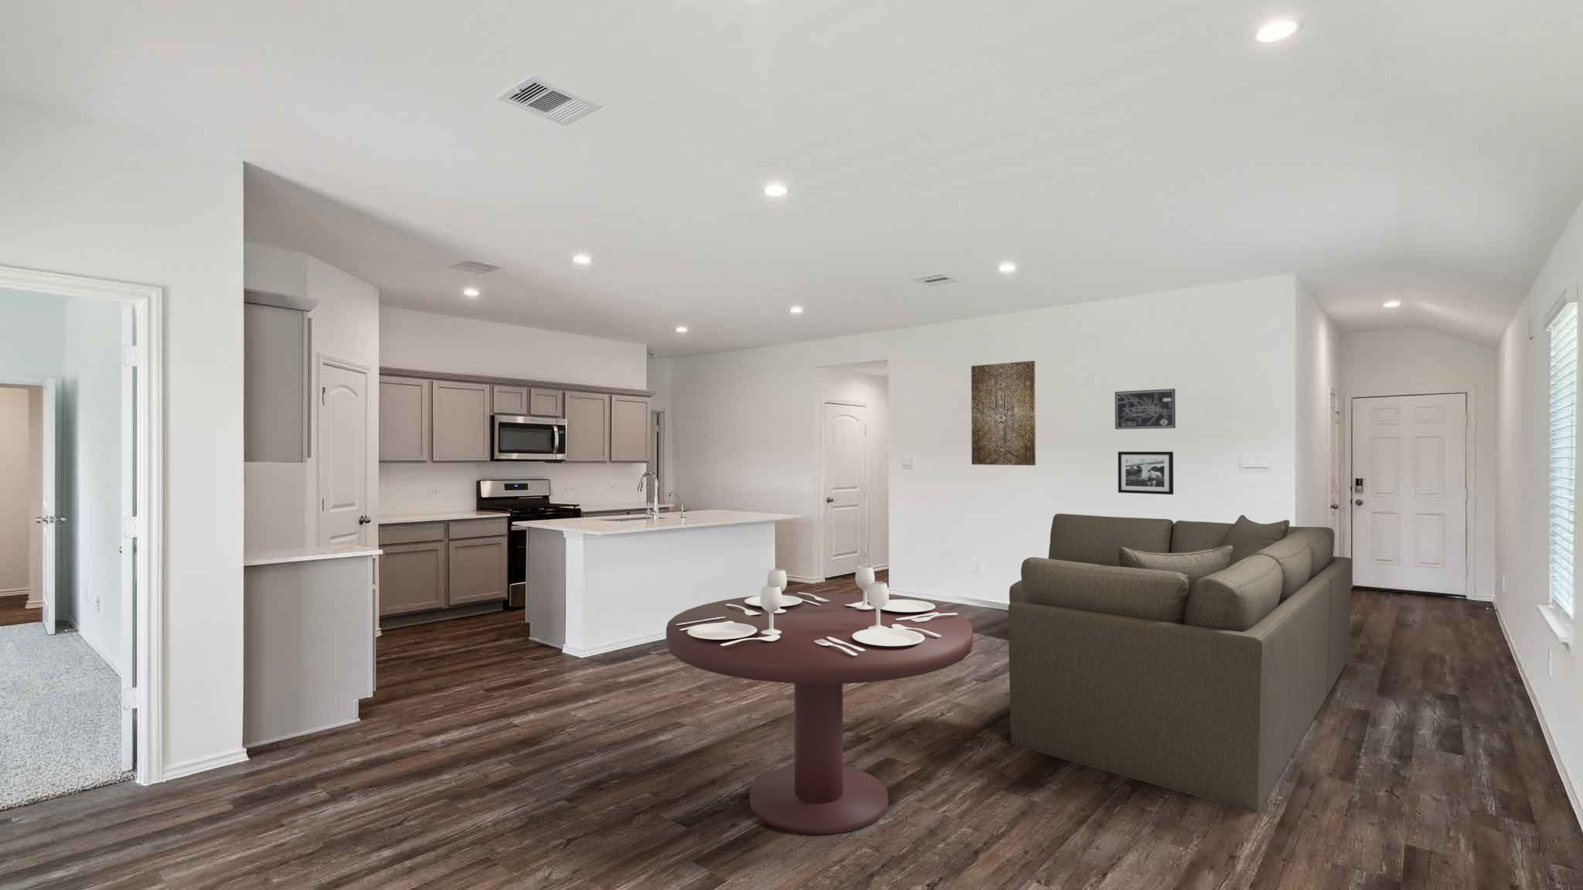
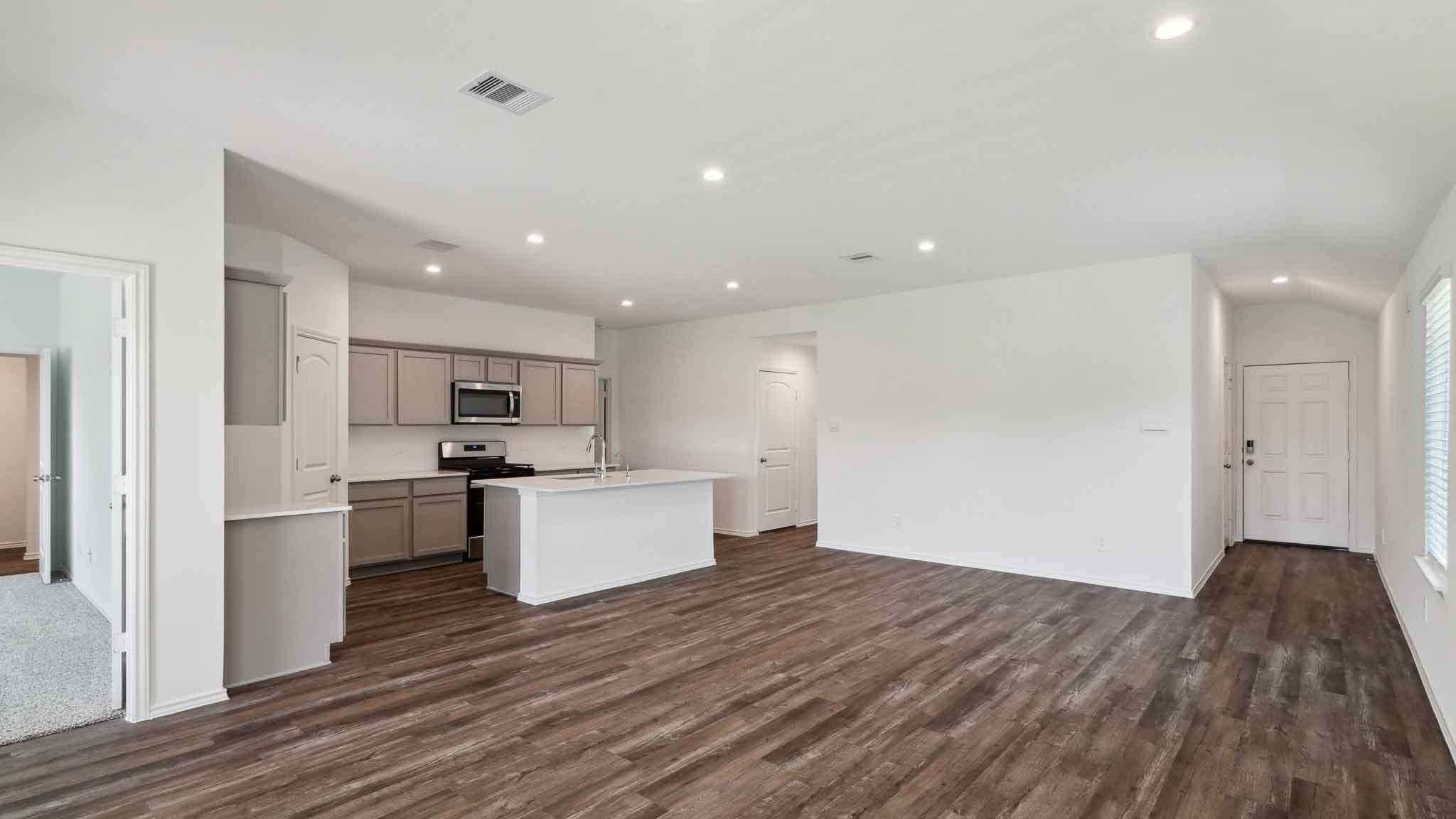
- wall art [1113,388,1176,430]
- wall art [971,360,1036,466]
- picture frame [1117,451,1174,496]
- sofa [1008,513,1353,813]
- dining table [665,565,973,836]
